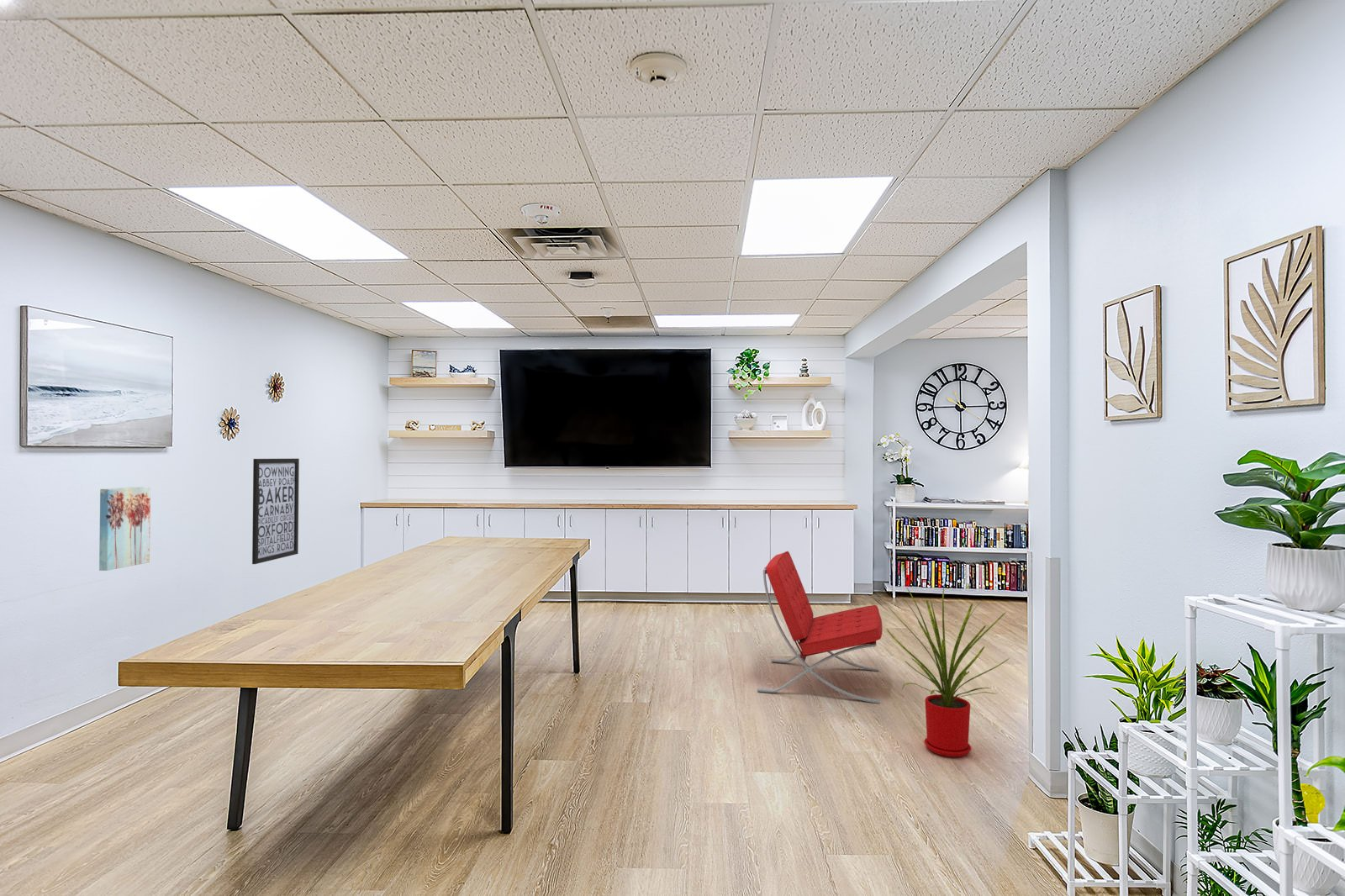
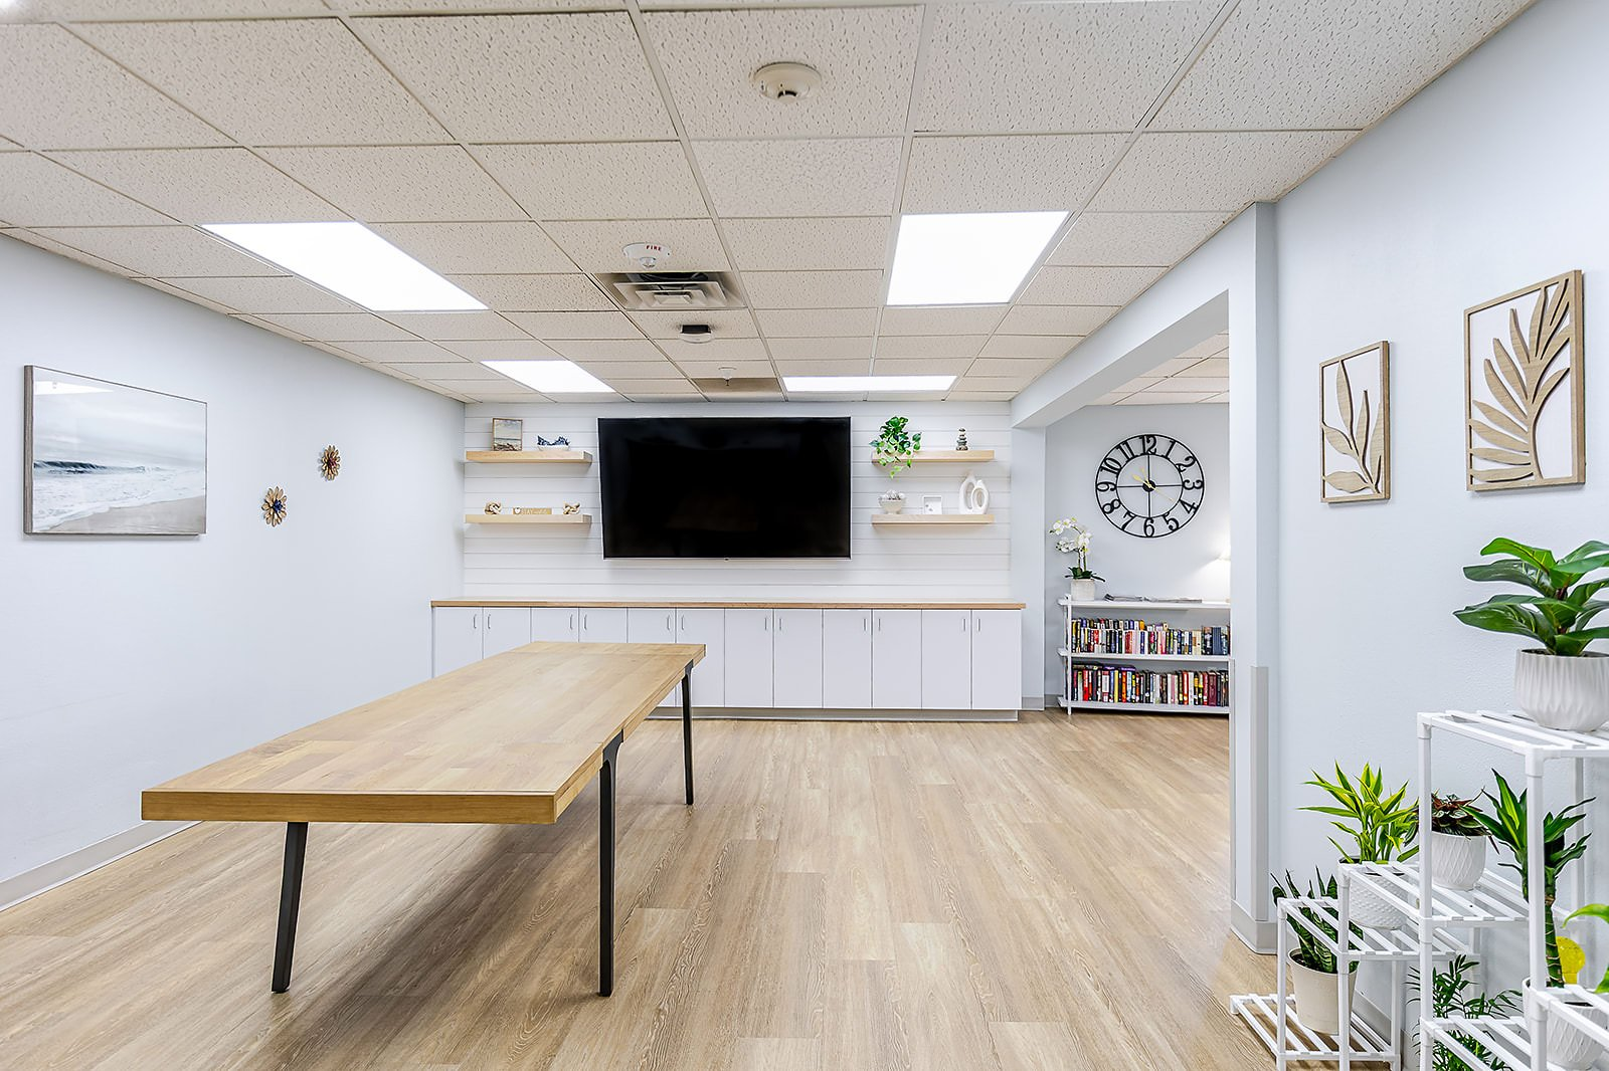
- house plant [885,587,1010,758]
- lounge chair [757,551,883,704]
- wall art [251,458,300,565]
- wall art [98,486,151,572]
